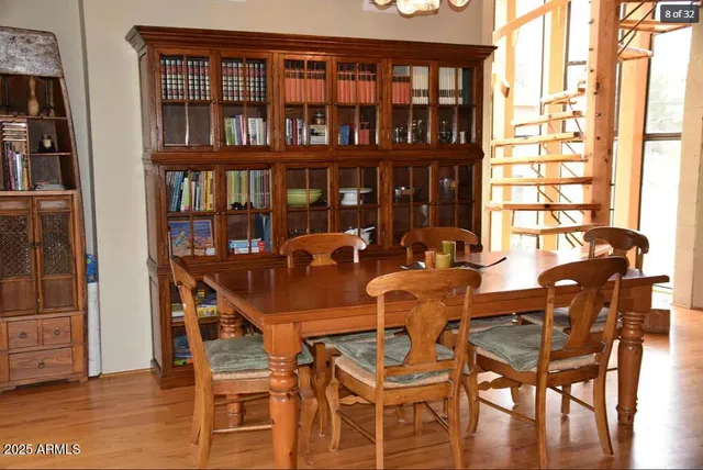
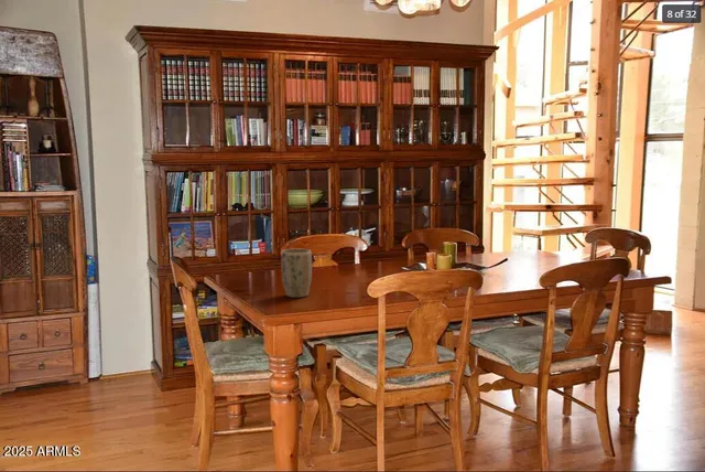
+ plant pot [280,248,313,299]
